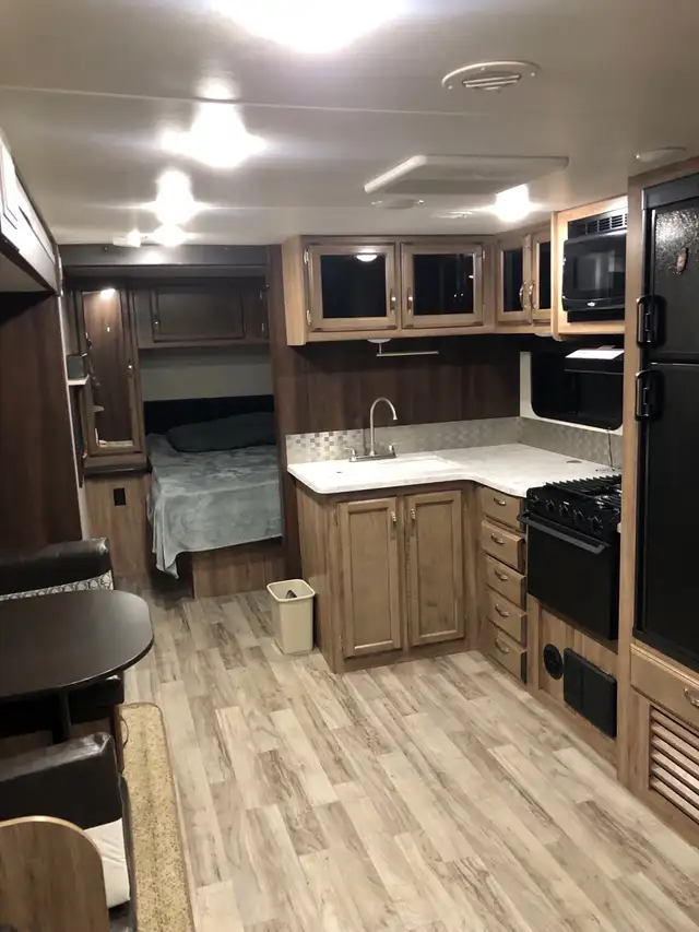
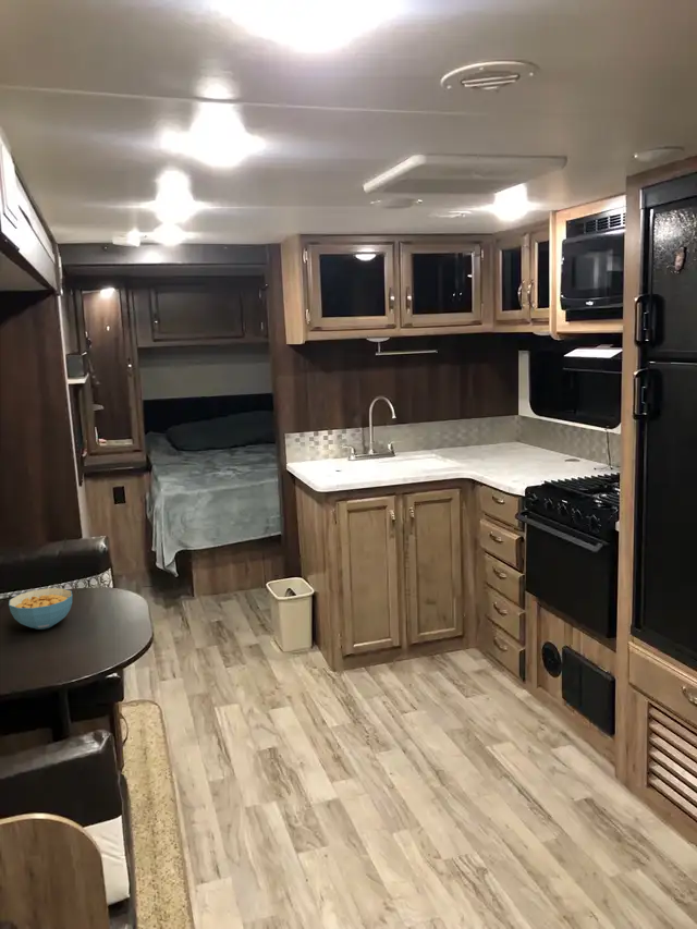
+ cereal bowl [8,587,73,631]
